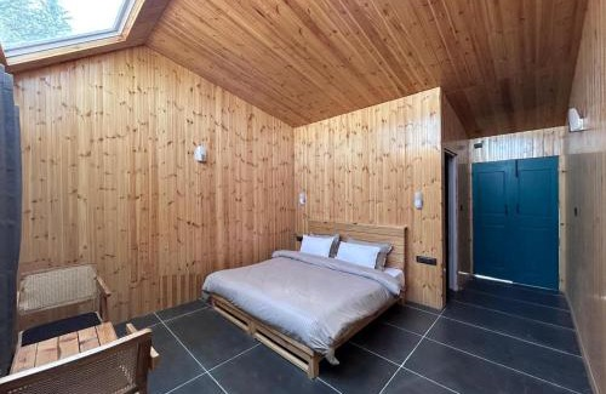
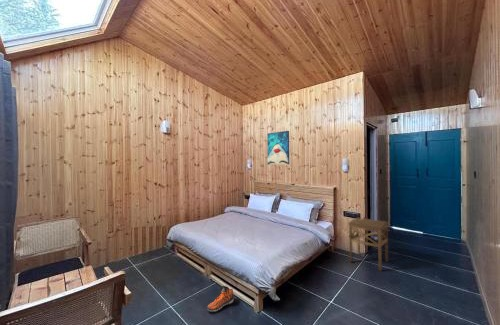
+ sneaker [206,285,235,312]
+ wall art [266,130,290,166]
+ side table [347,217,389,272]
